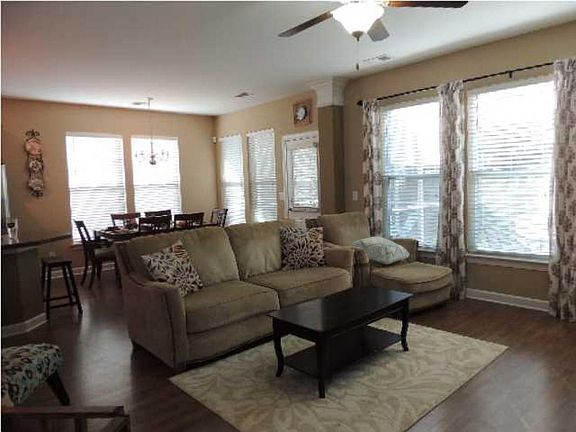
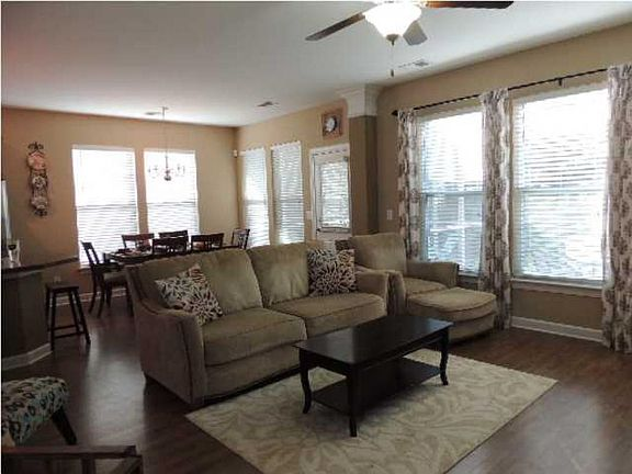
- decorative pillow [350,236,411,265]
